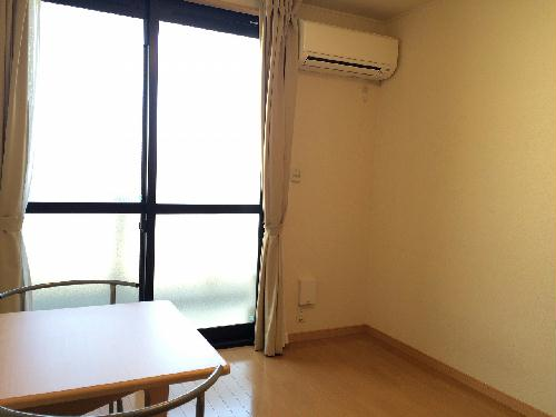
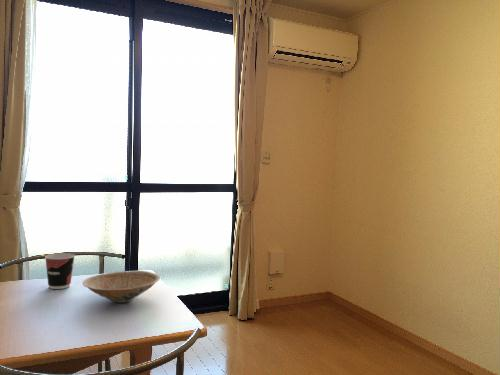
+ cup [44,252,76,290]
+ bowl [82,270,161,304]
